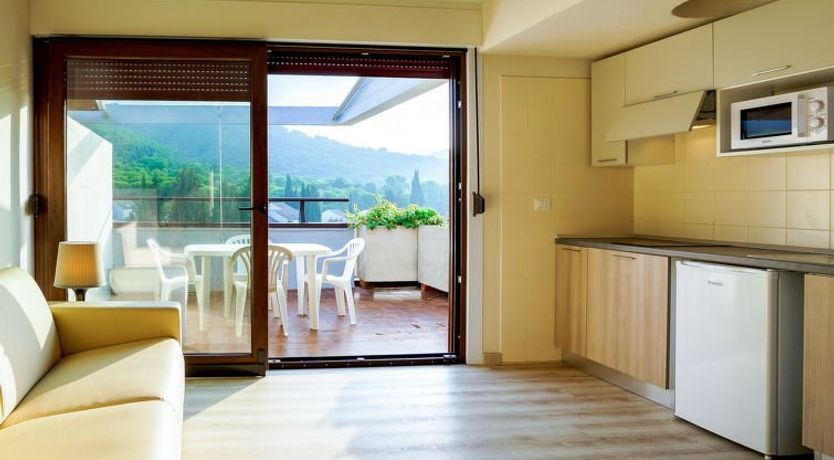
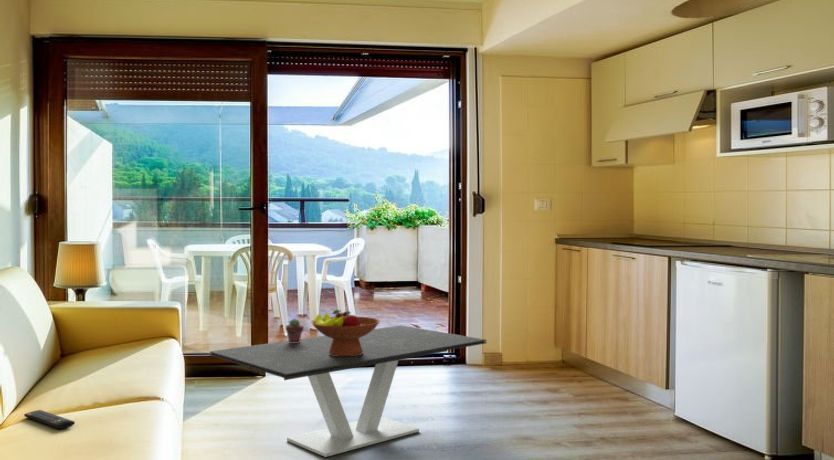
+ coffee table [209,324,488,458]
+ fruit bowl [310,309,381,357]
+ potted succulent [285,318,305,343]
+ remote control [23,409,76,430]
